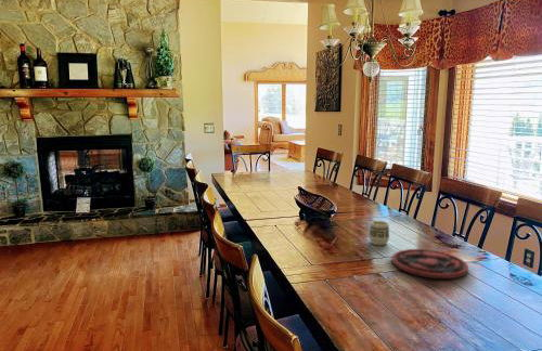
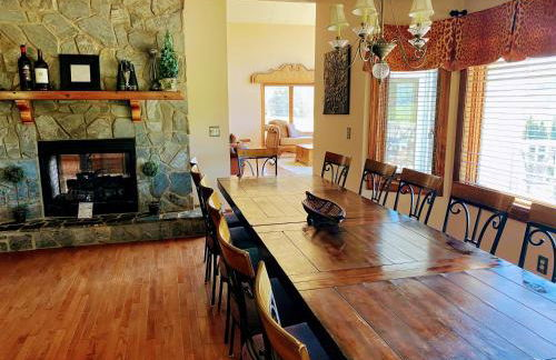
- plate [391,248,469,280]
- cup [367,220,390,246]
